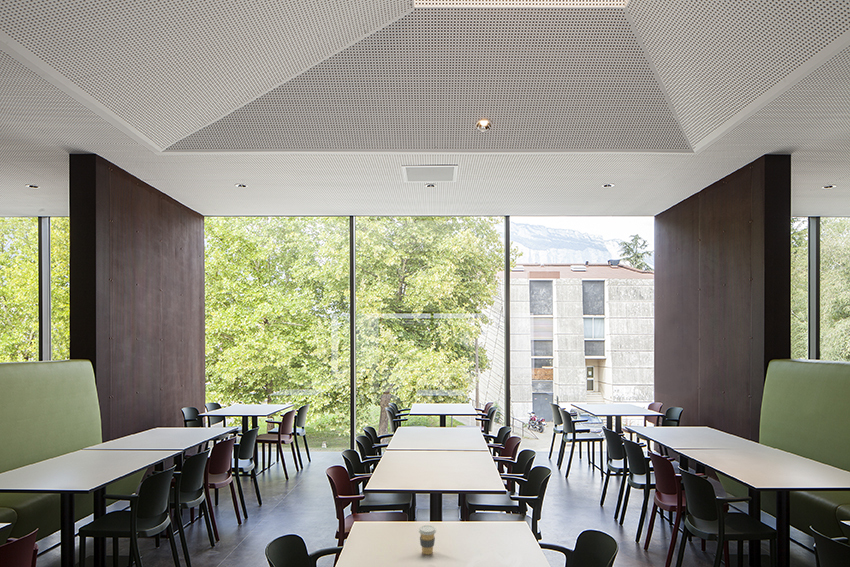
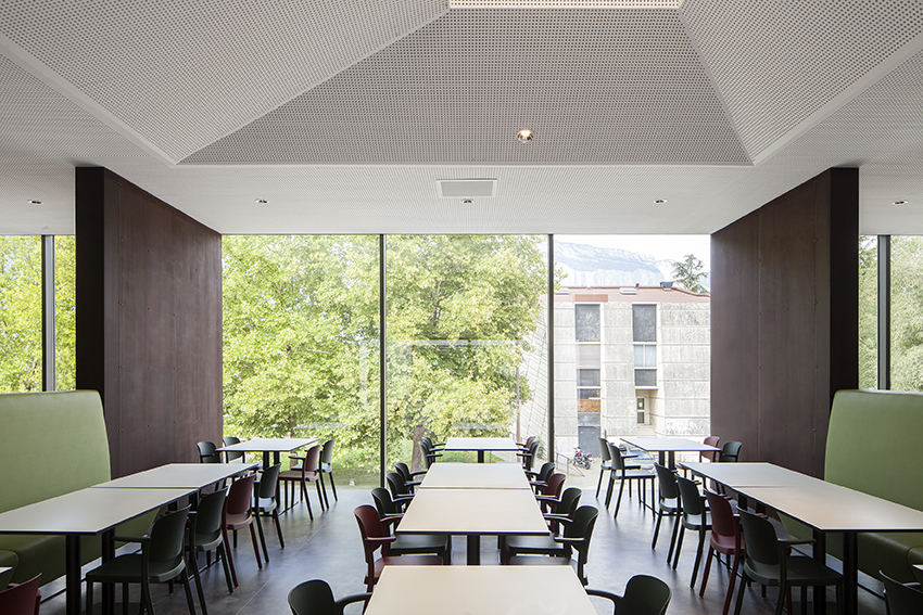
- coffee cup [418,524,437,556]
